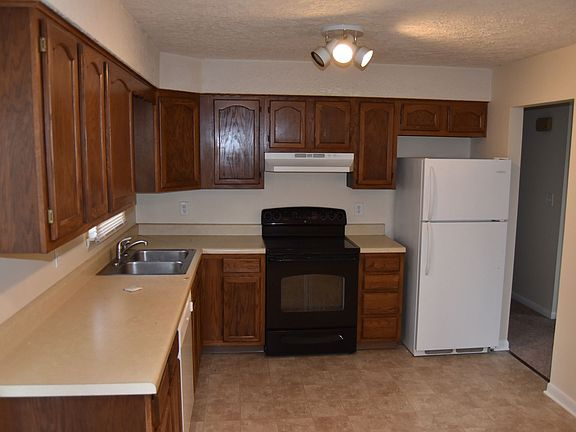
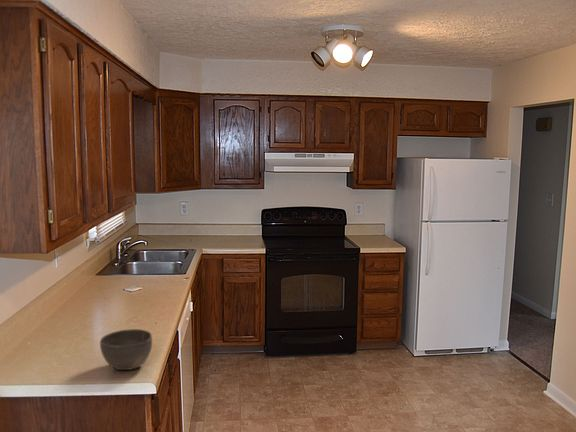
+ bowl [99,328,153,371]
